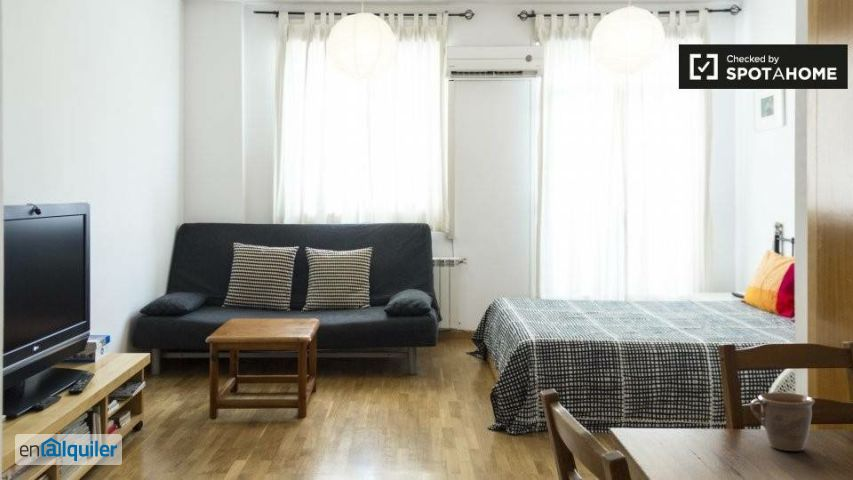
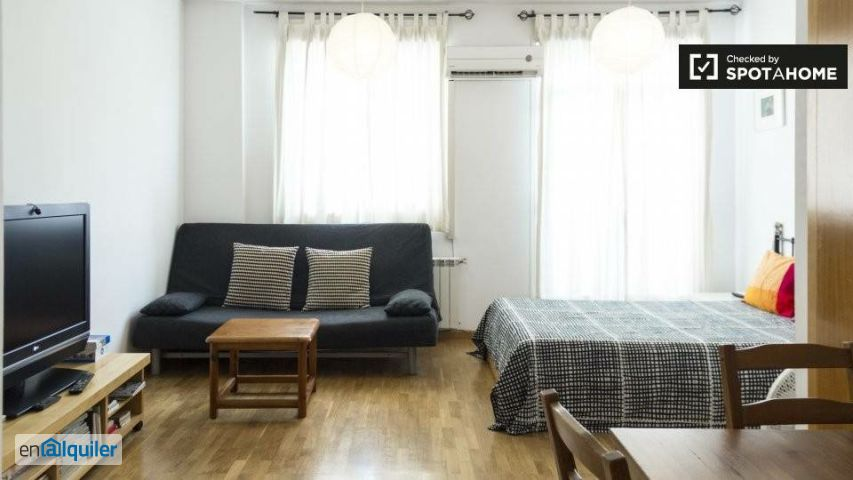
- mug [749,391,816,452]
